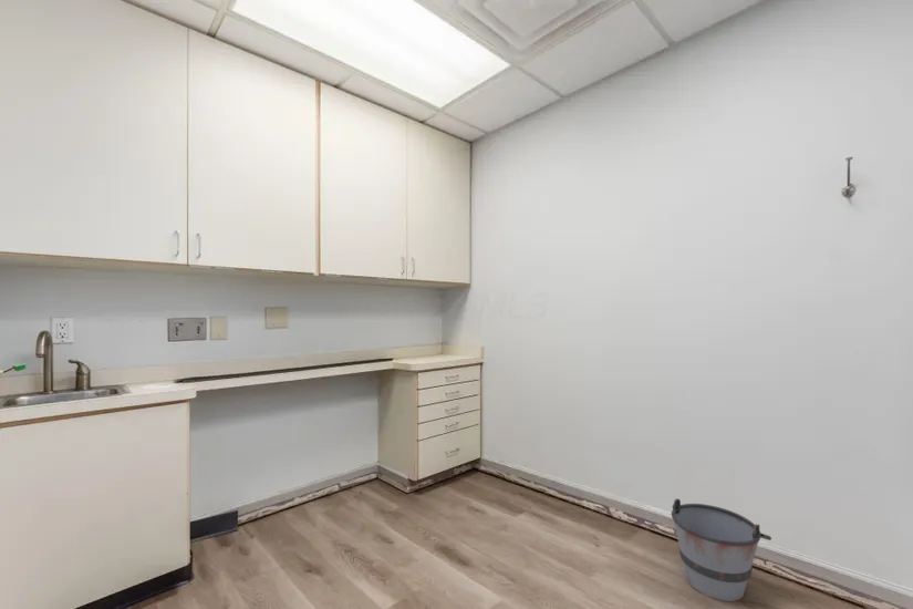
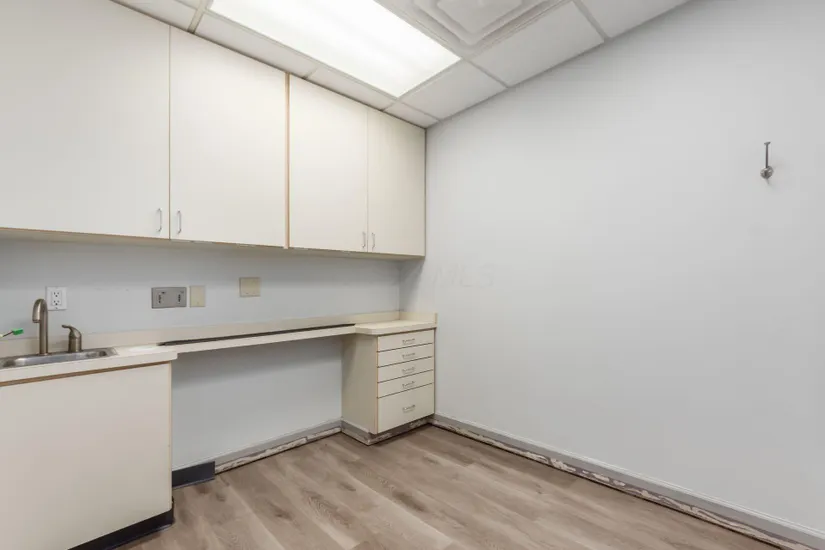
- bucket [671,497,772,602]
